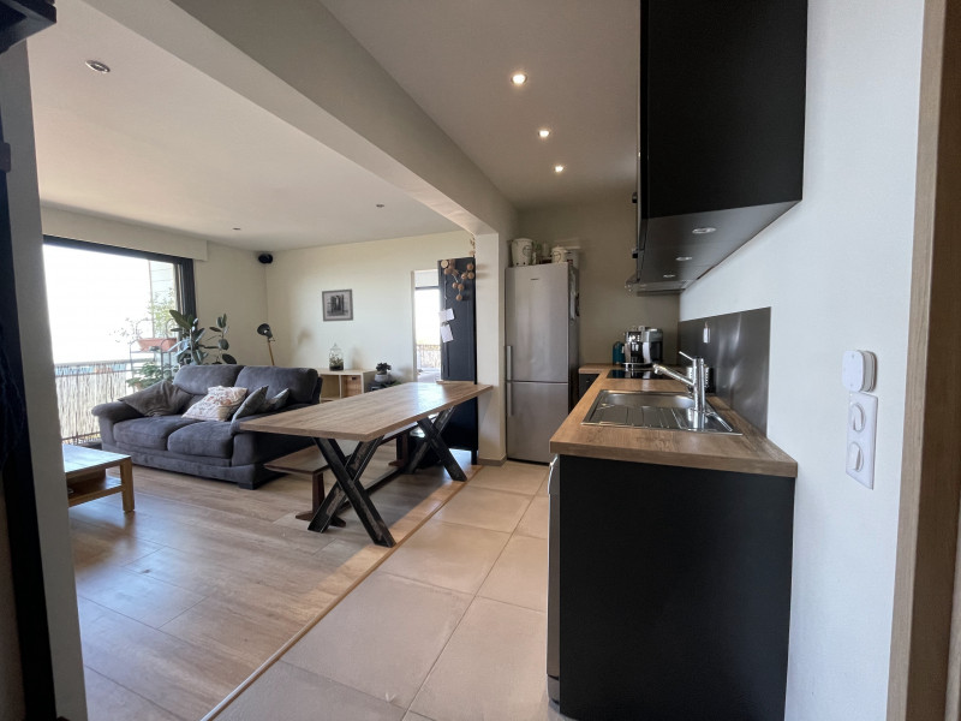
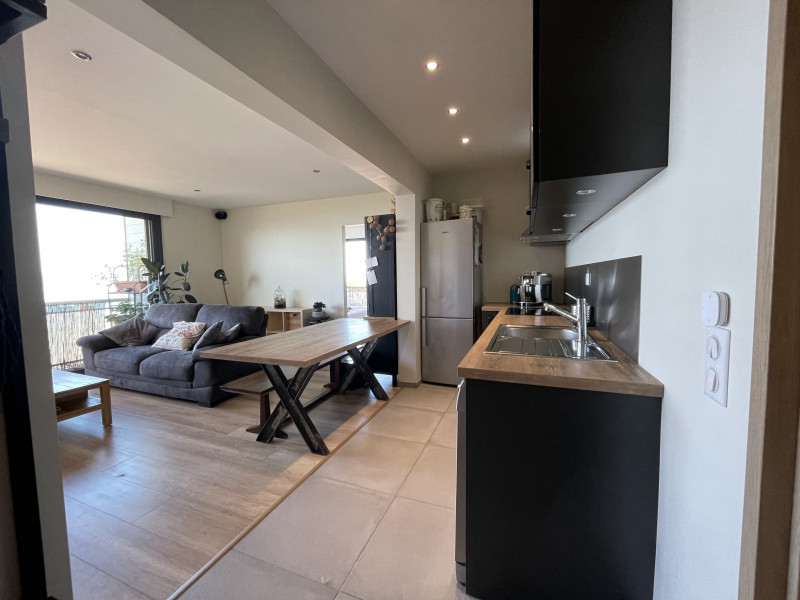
- wall art [321,288,354,322]
